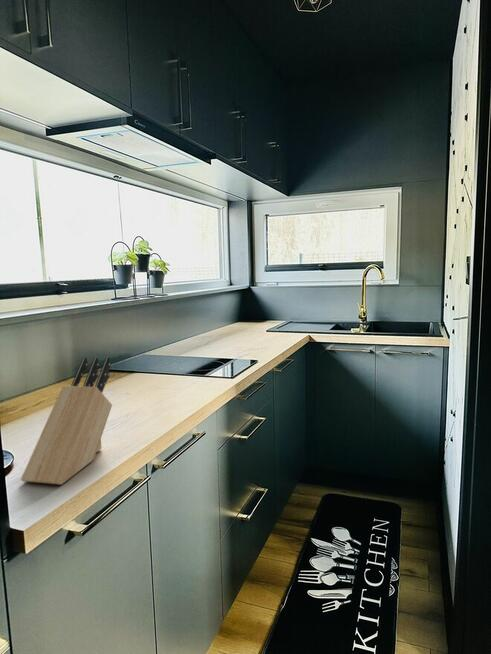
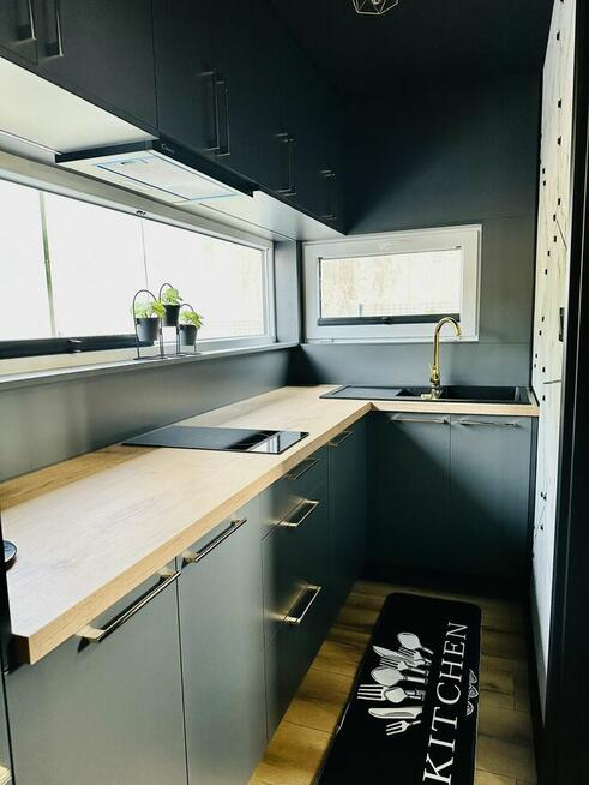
- knife block [20,356,113,486]
